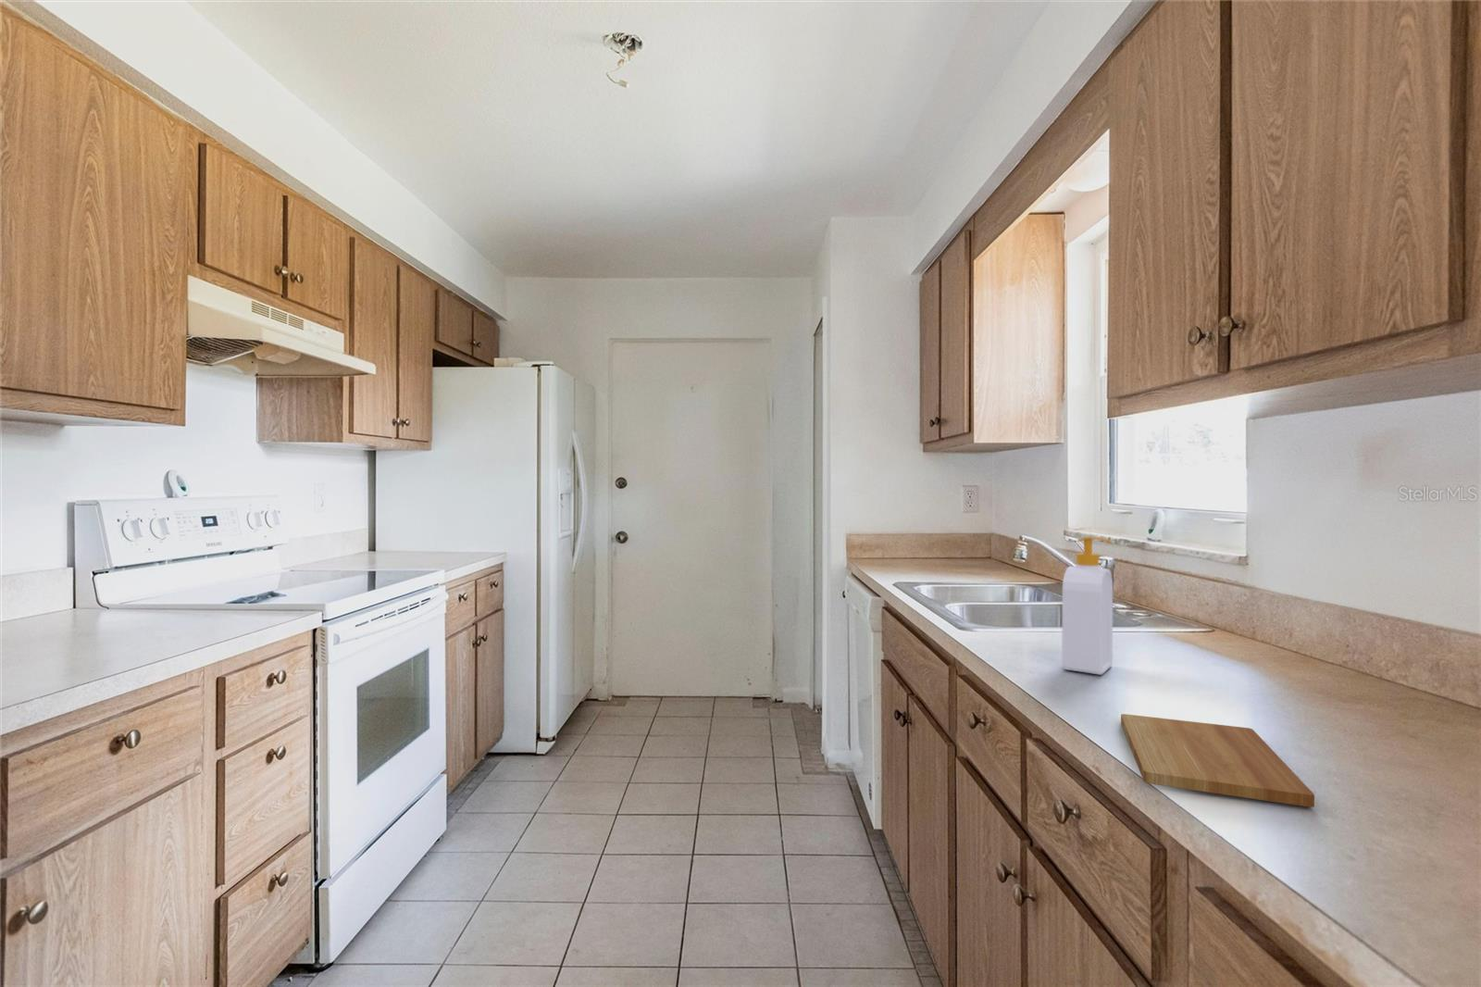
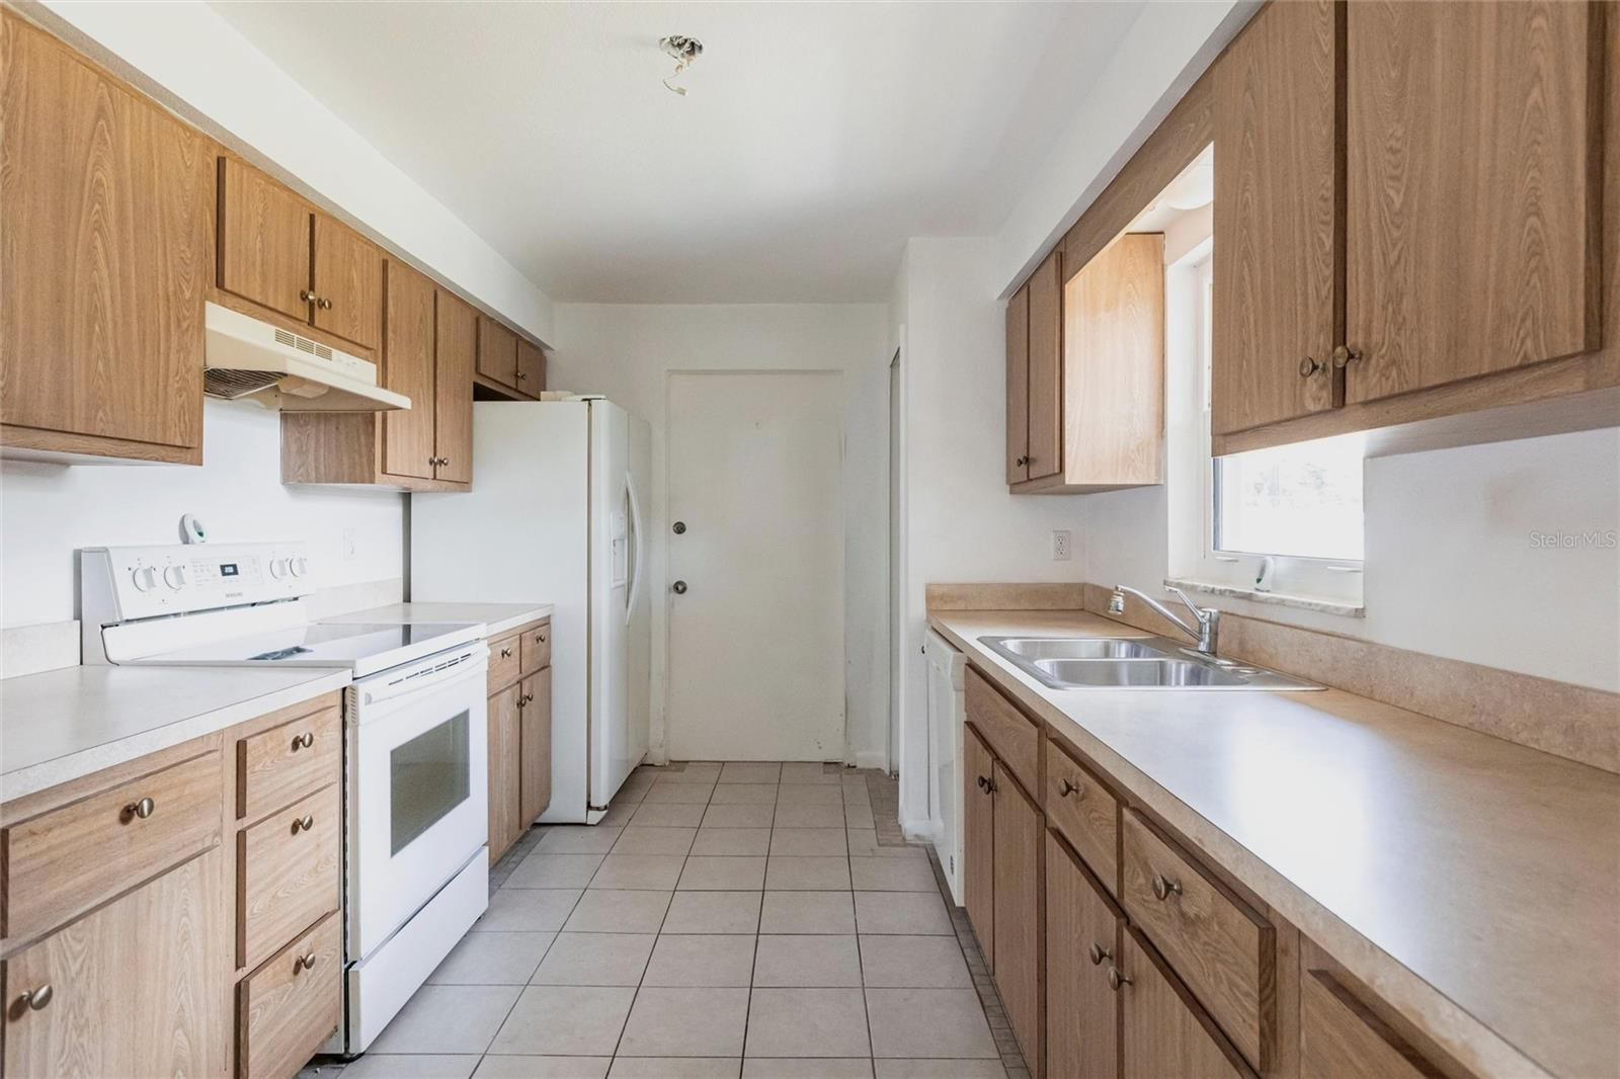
- cutting board [1120,713,1316,809]
- soap bottle [1060,536,1113,676]
